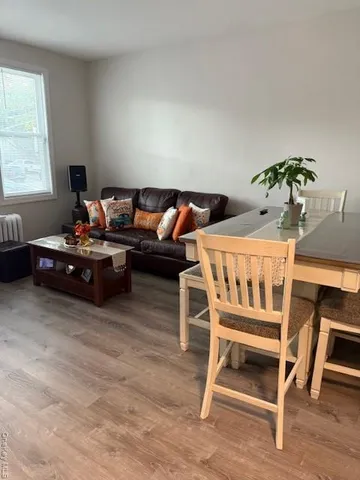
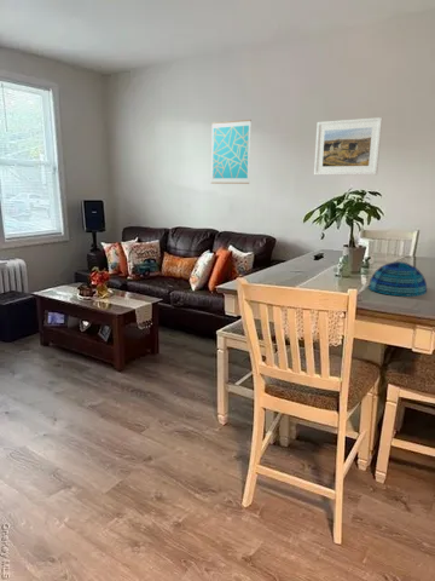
+ wall art [210,119,253,185]
+ decorative bowl [367,260,428,298]
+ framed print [313,116,383,177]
